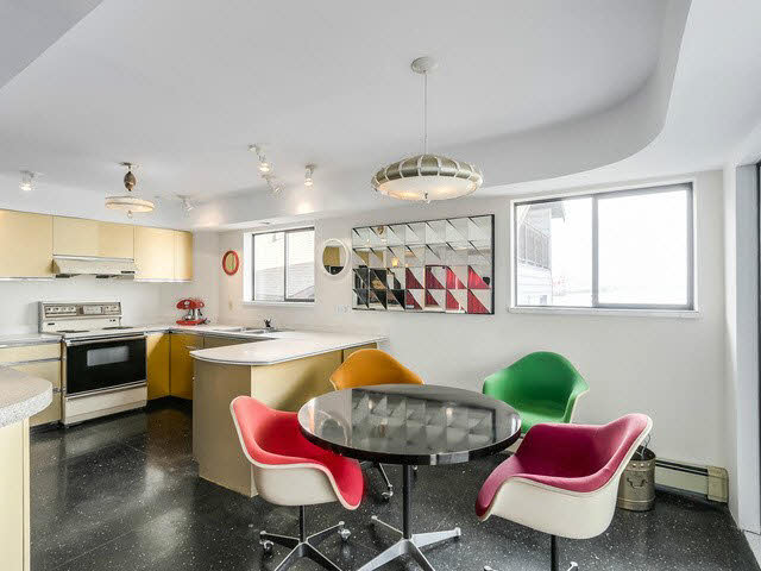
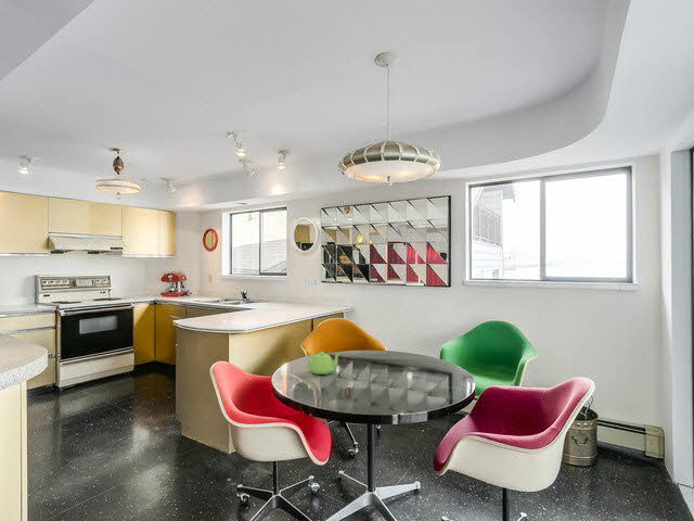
+ teapot [306,351,340,376]
